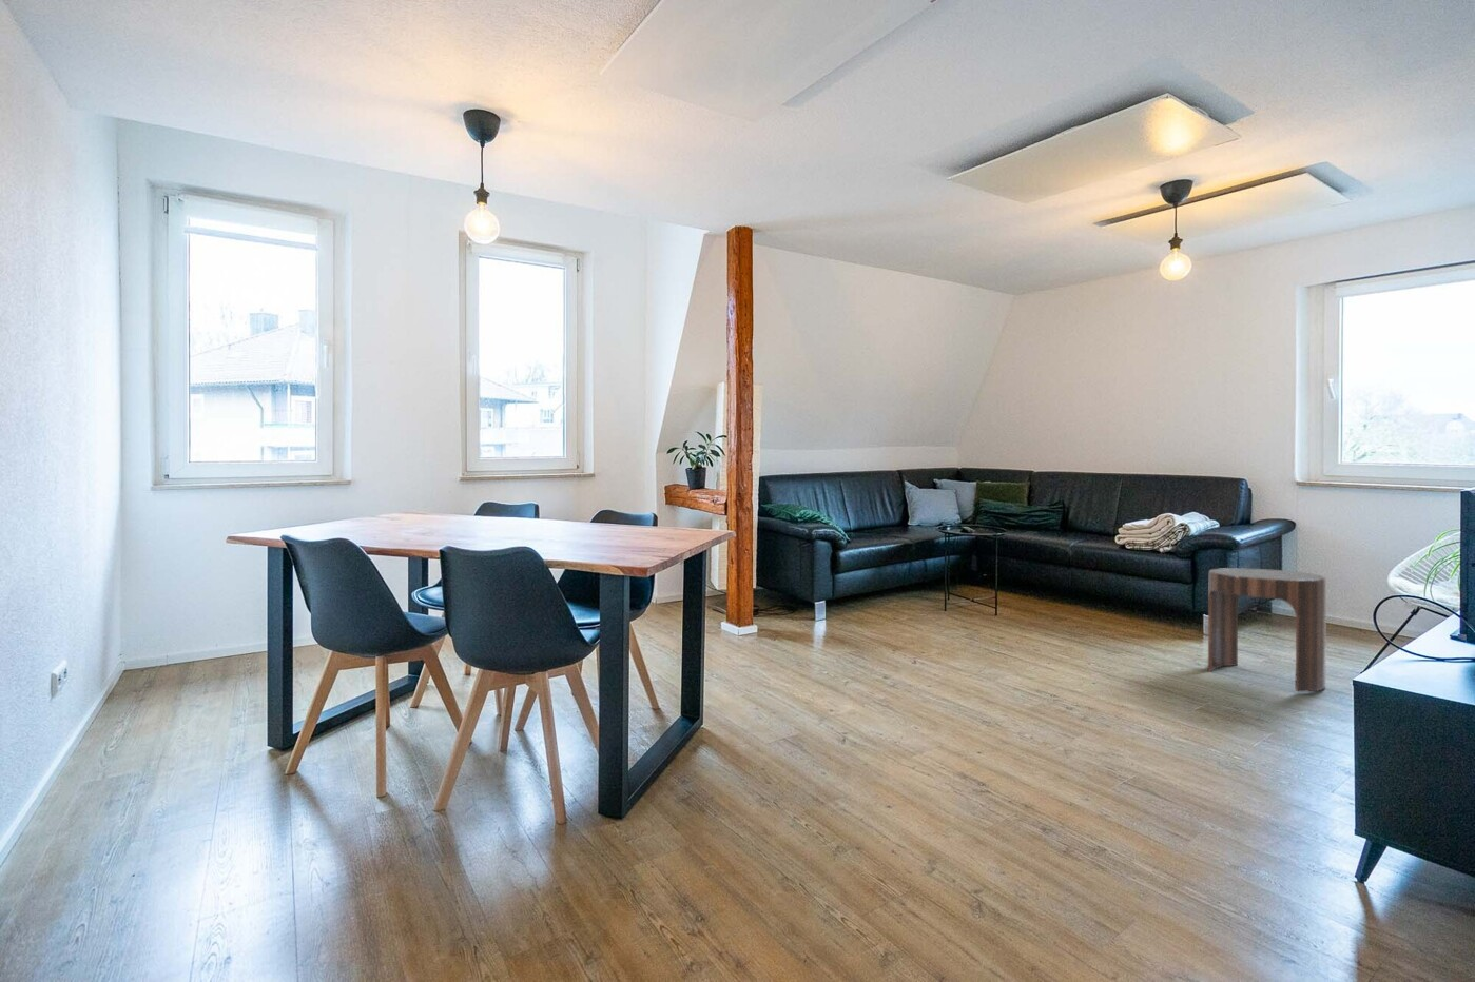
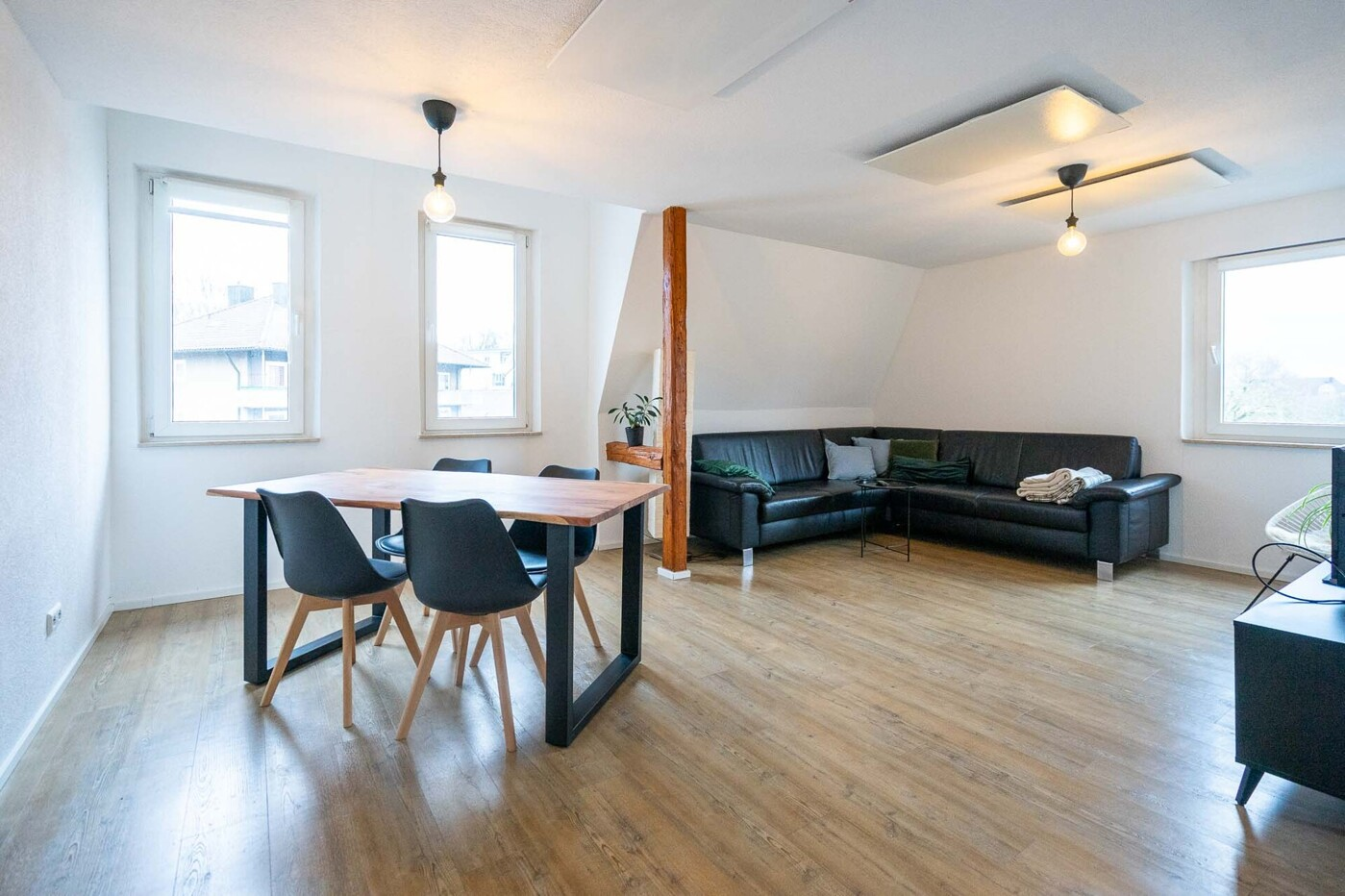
- side table [1207,567,1327,694]
